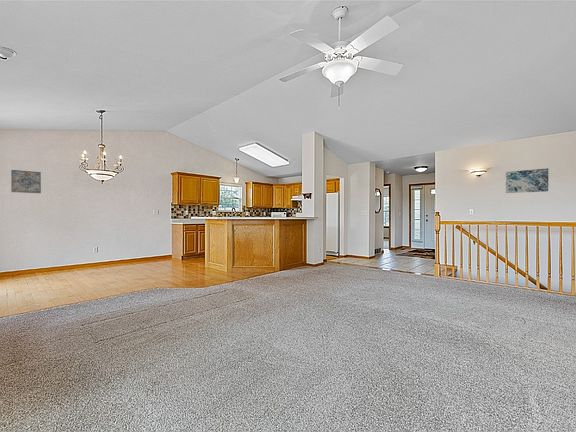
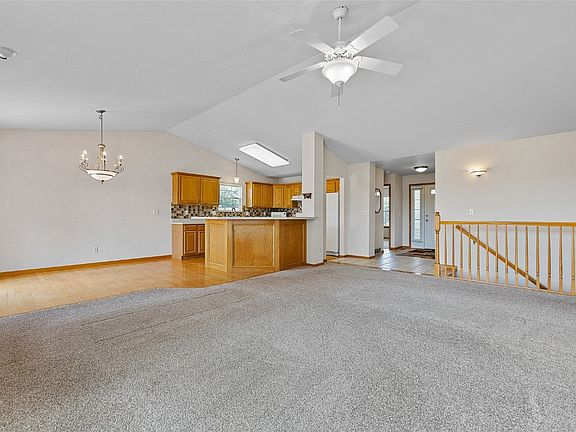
- wall art [505,167,549,194]
- wall art [10,169,42,194]
